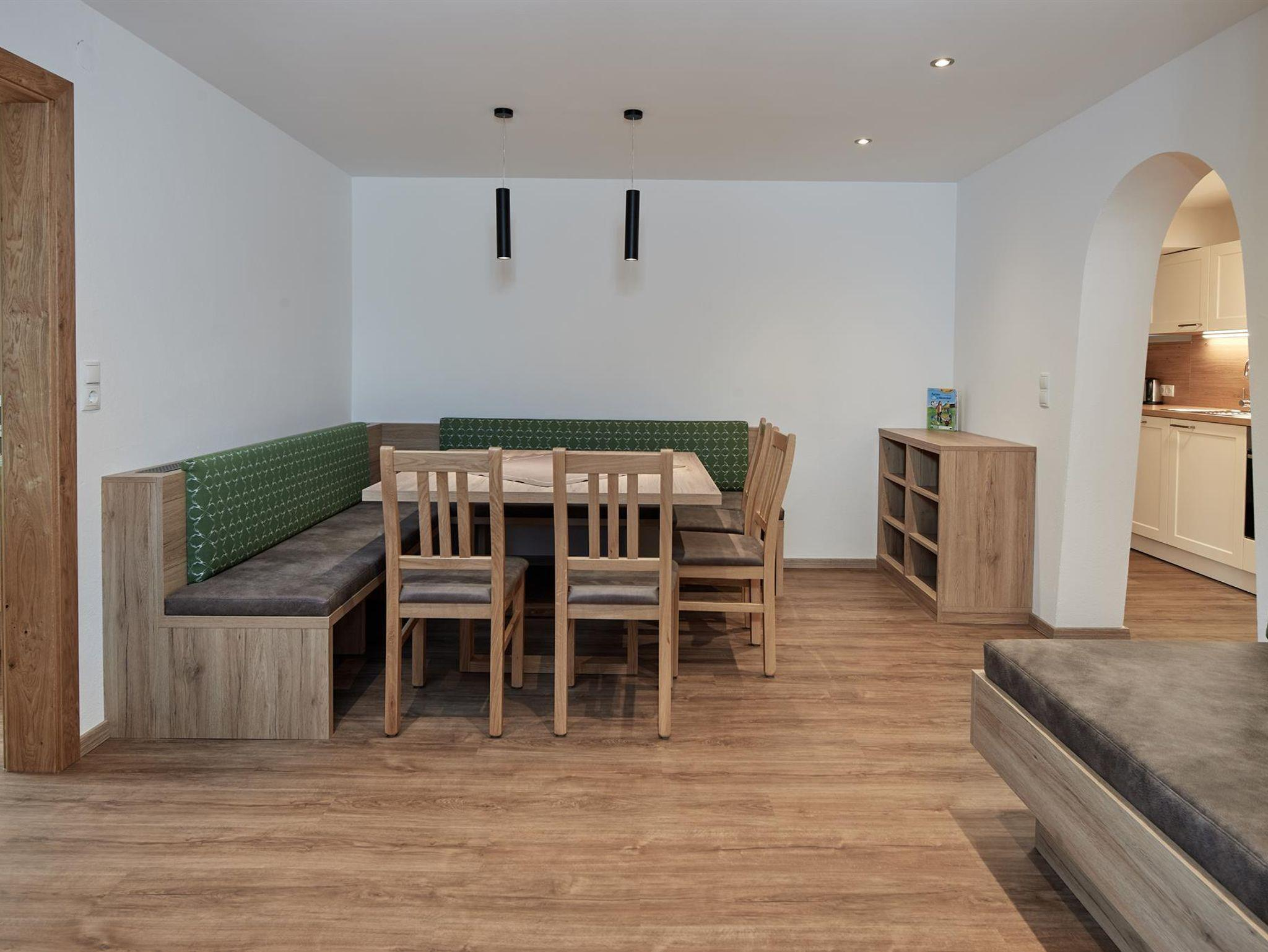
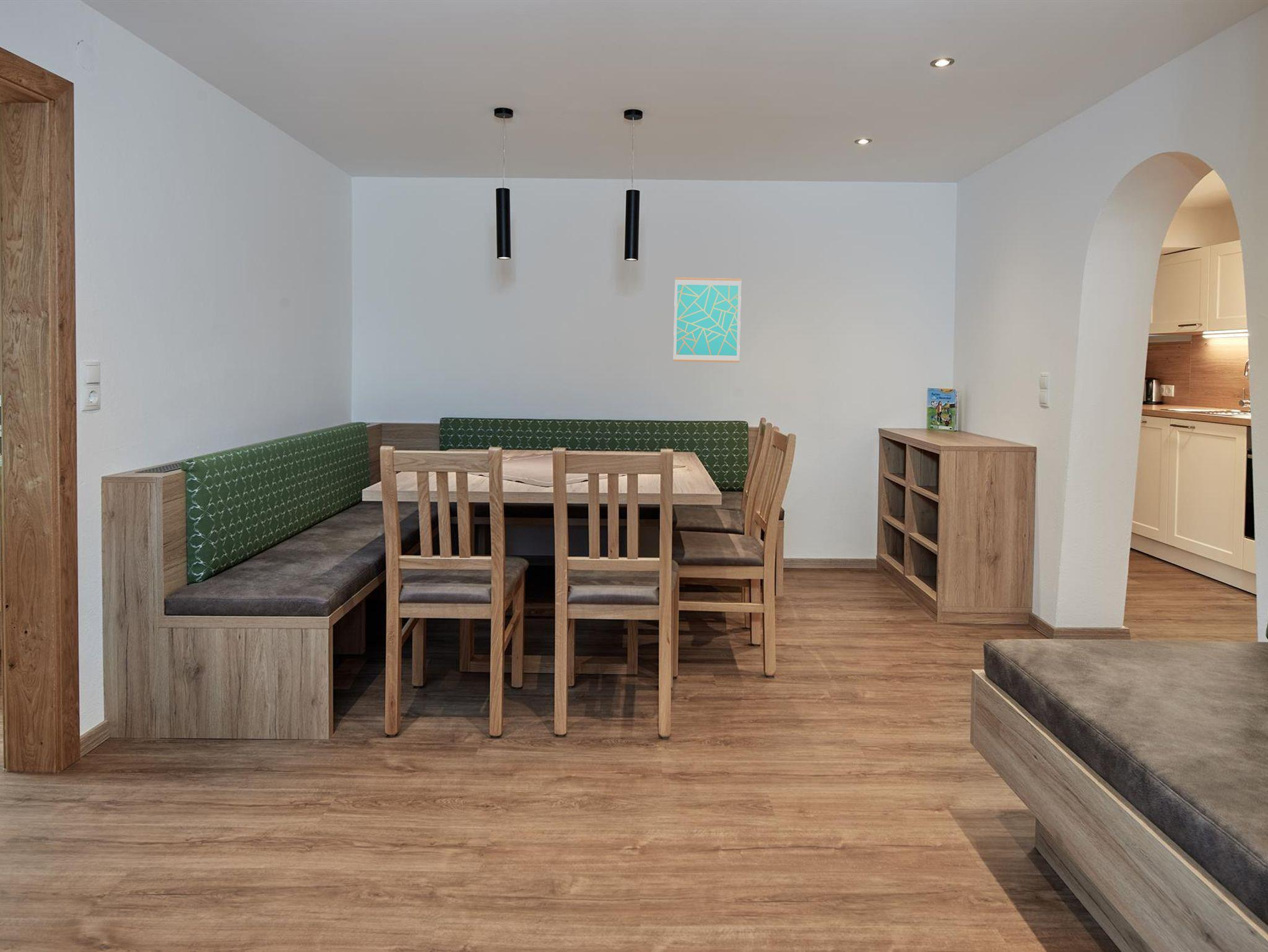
+ wall art [673,277,742,363]
